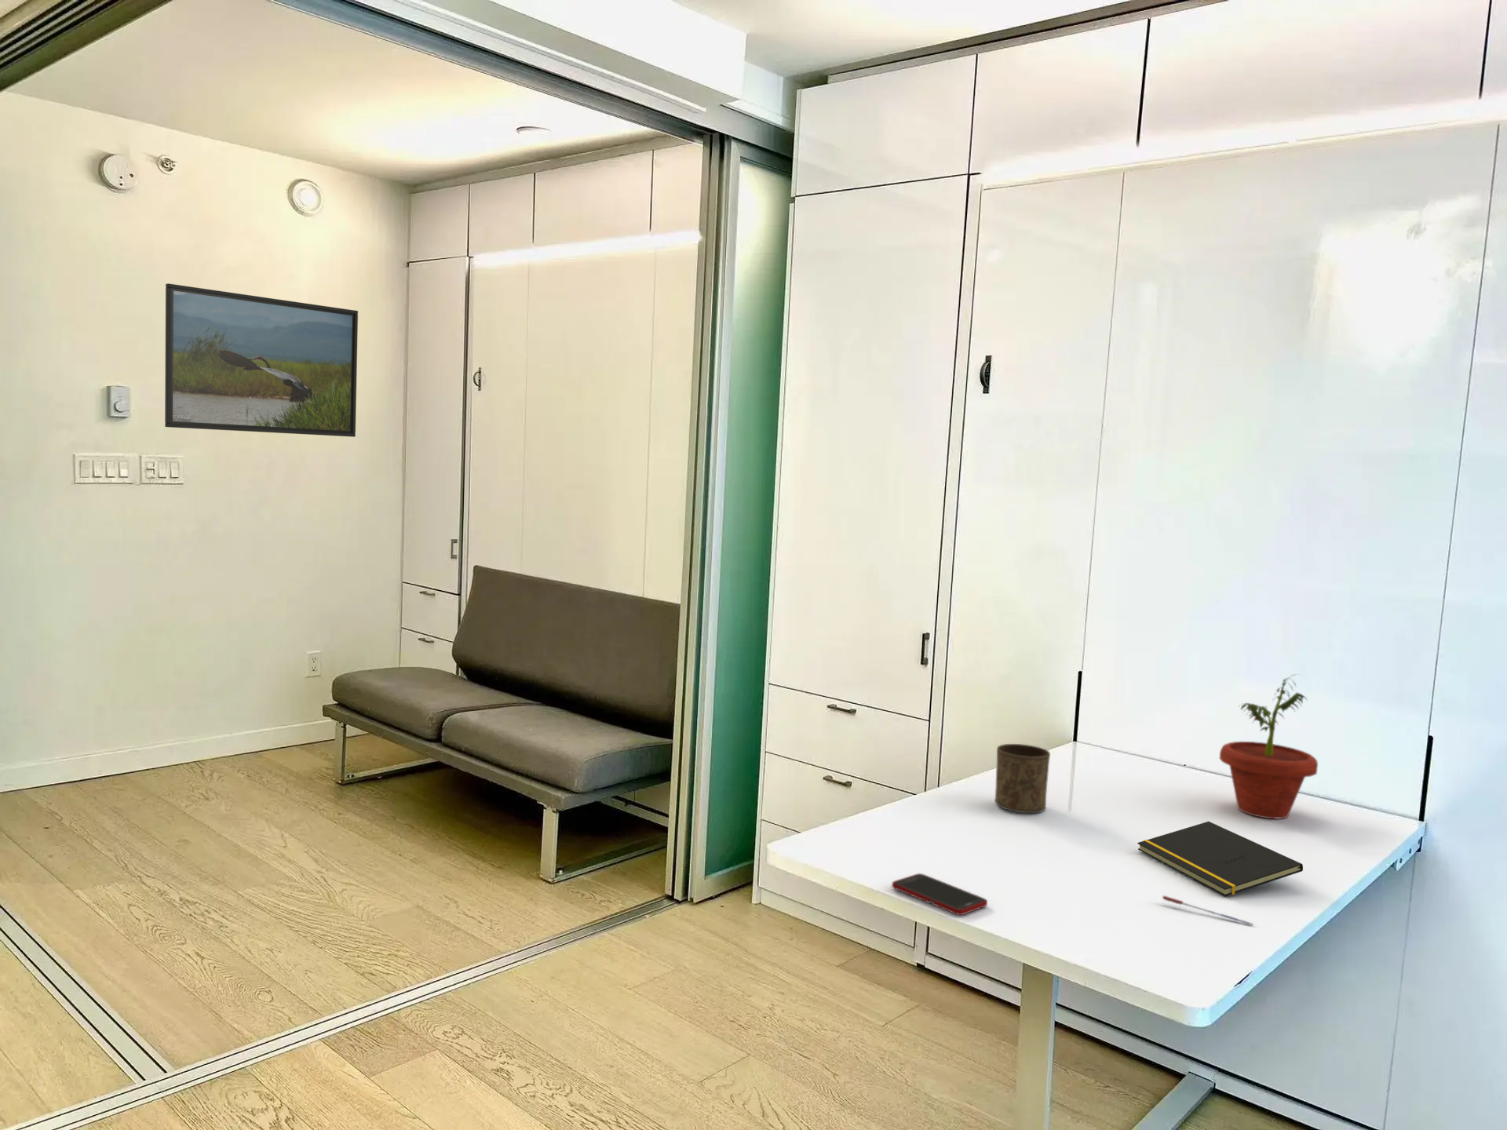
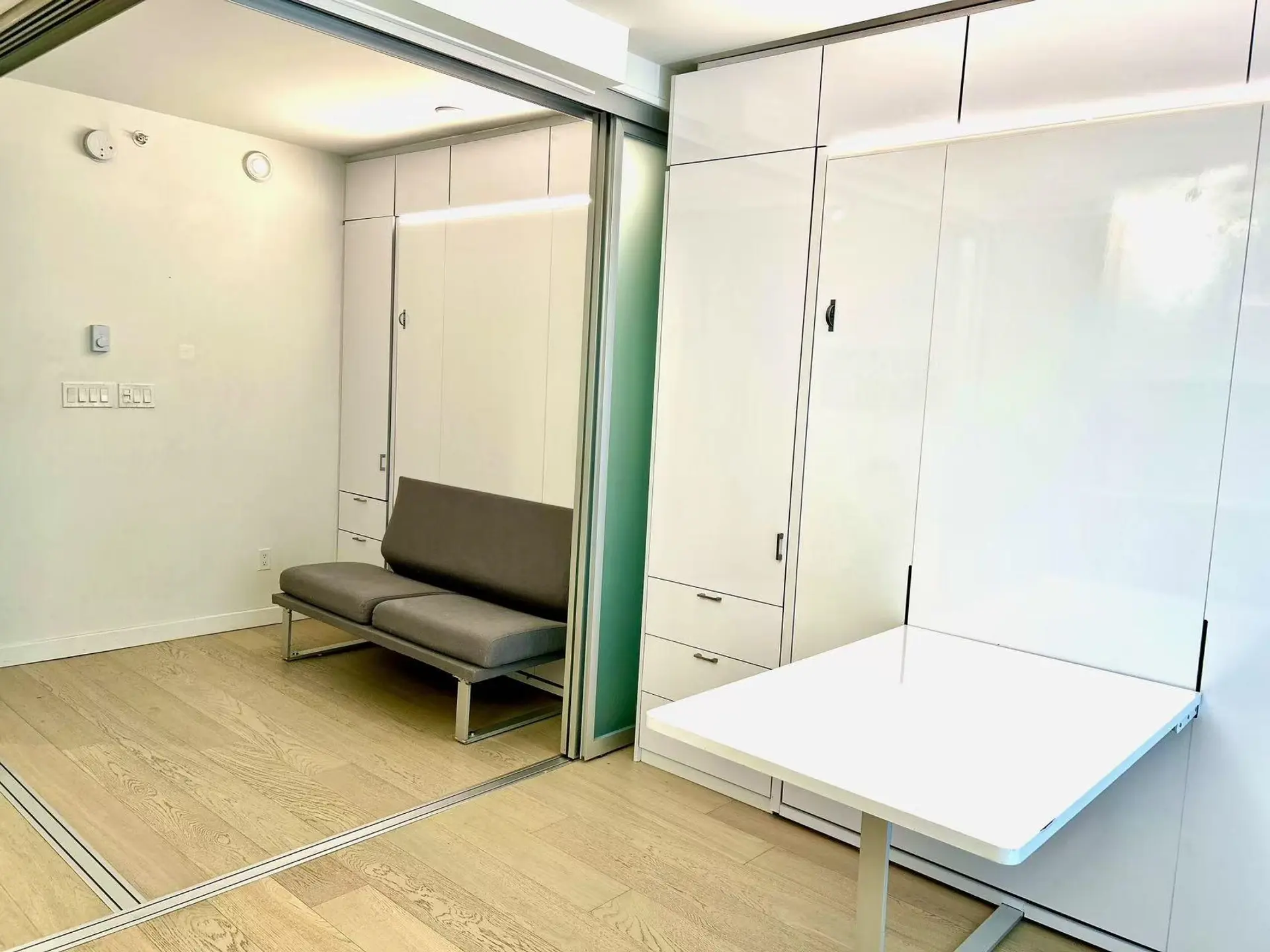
- notepad [1137,821,1304,897]
- pen [1162,895,1254,927]
- cell phone [891,872,988,916]
- cup [994,743,1051,814]
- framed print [164,282,358,438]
- potted plant [1219,673,1318,819]
